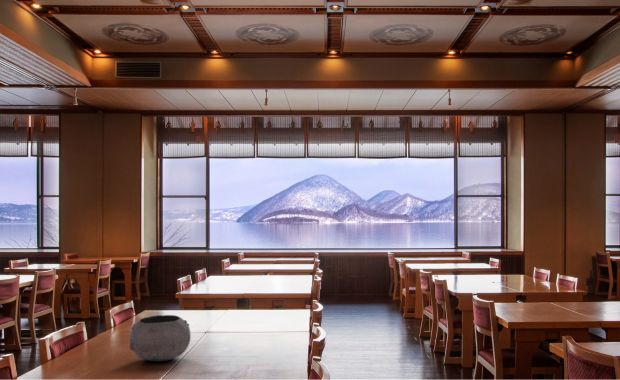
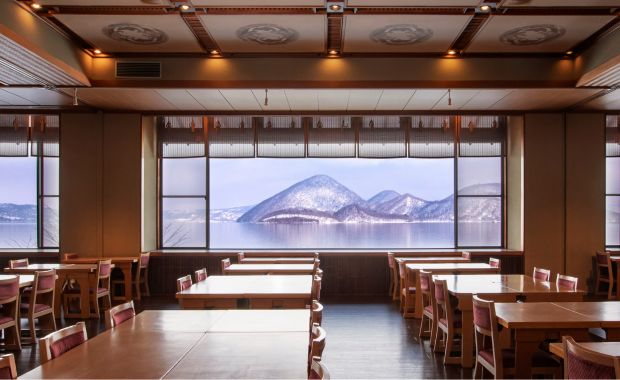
- bowl [129,314,192,362]
